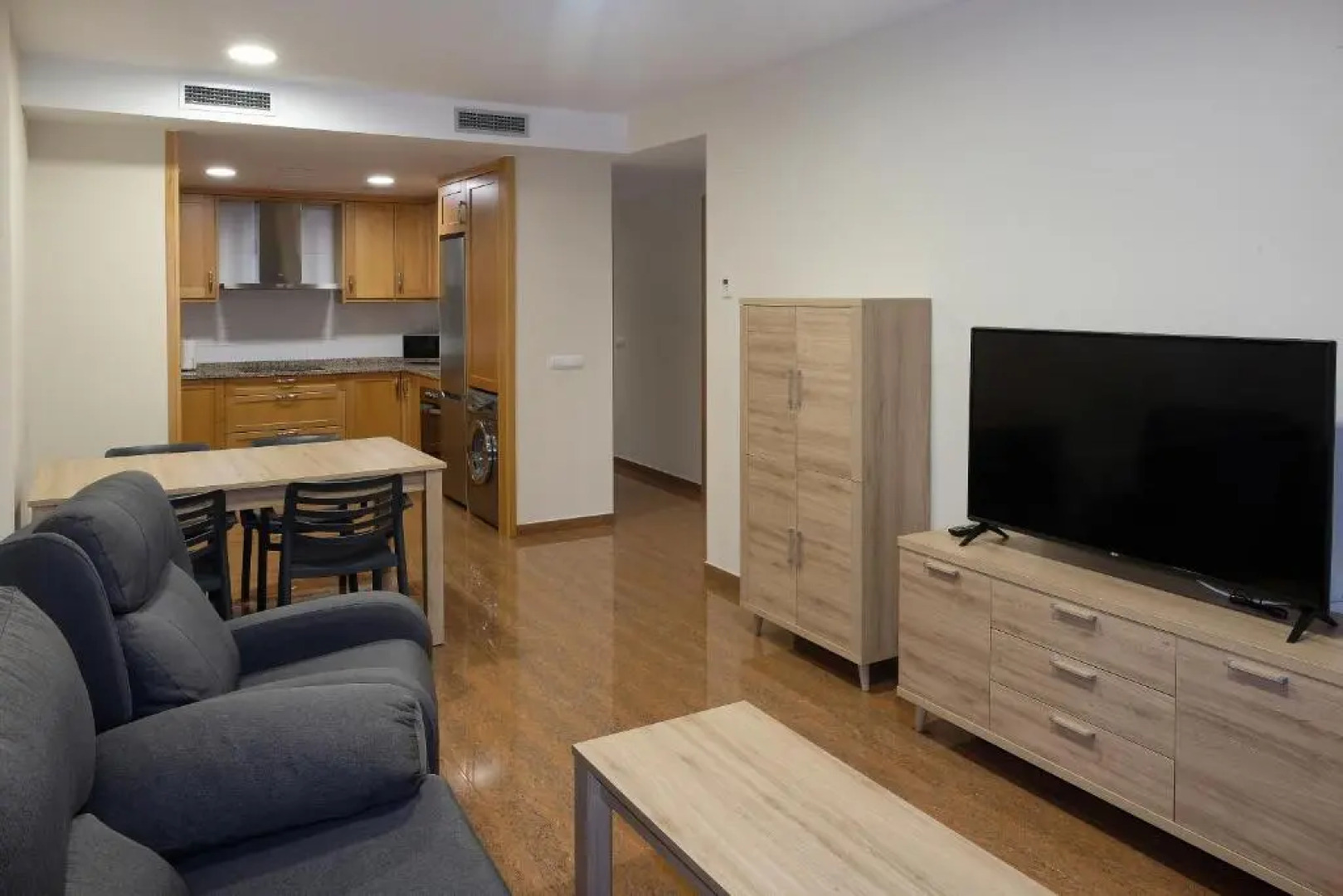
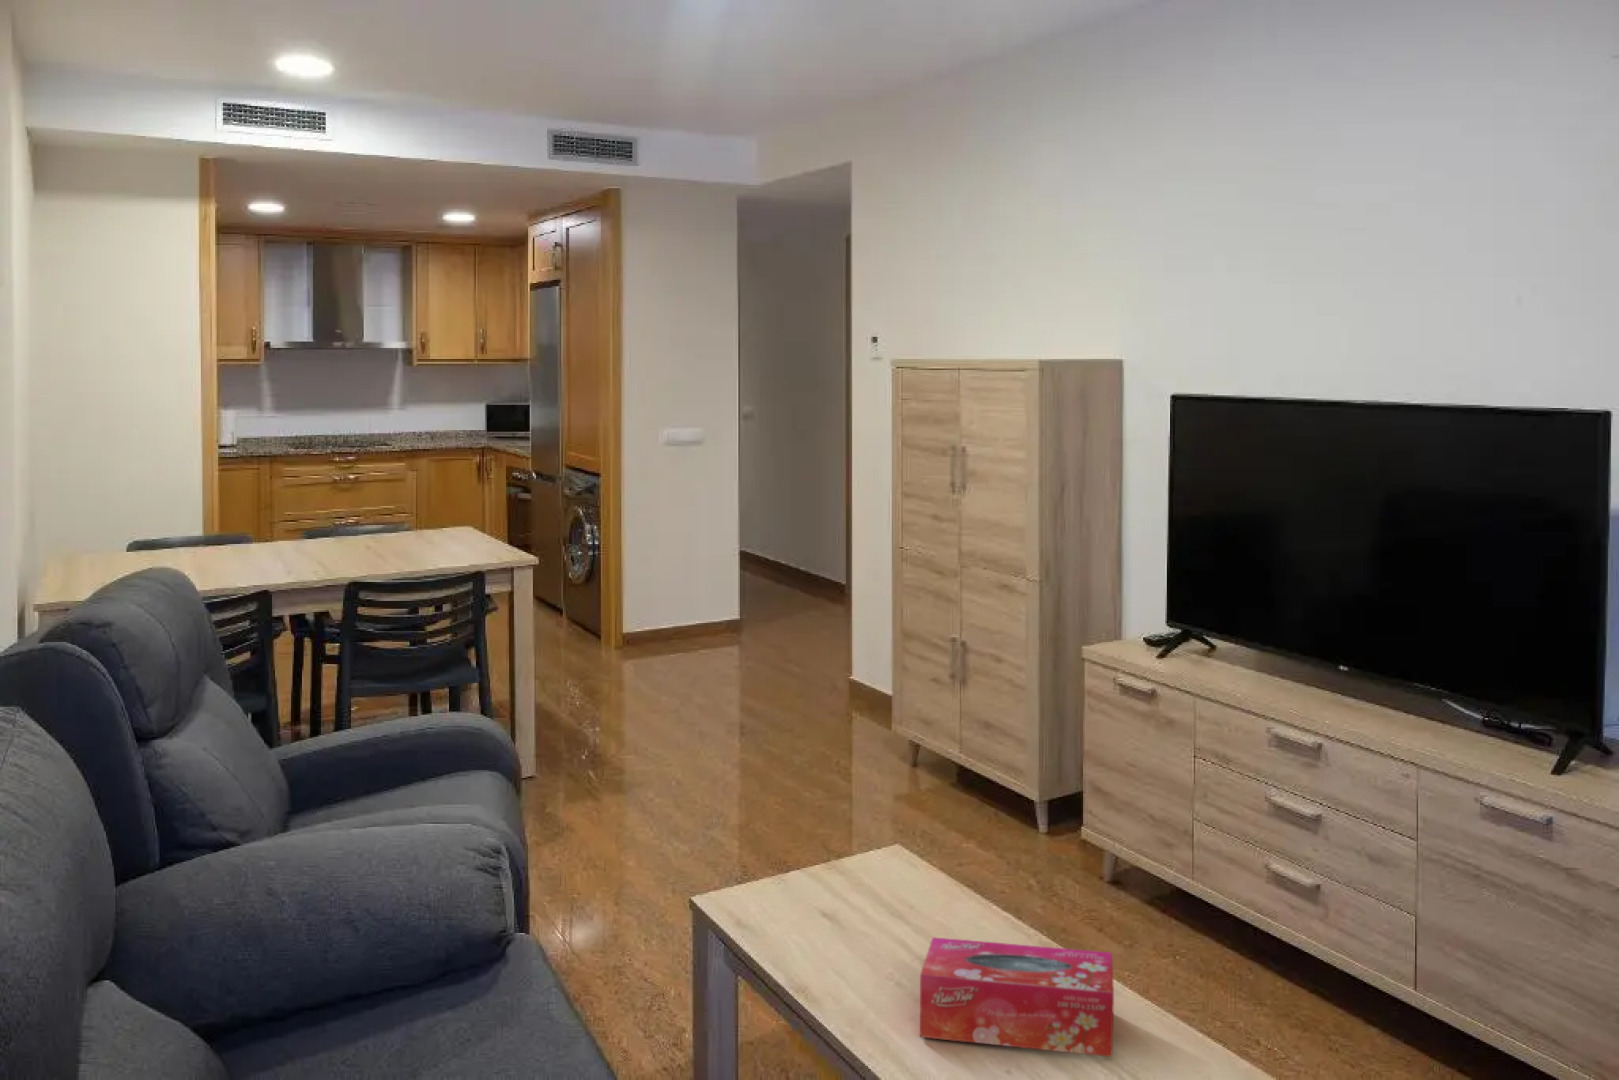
+ tissue box [919,937,1115,1058]
